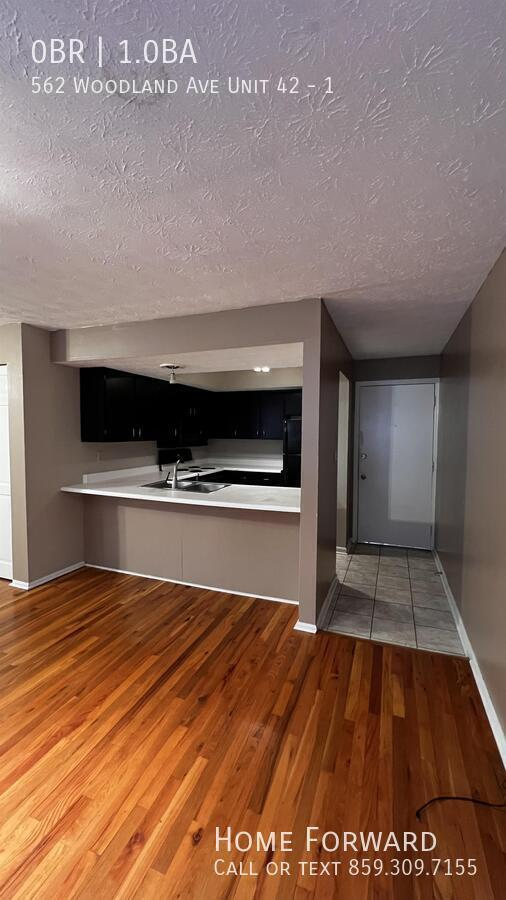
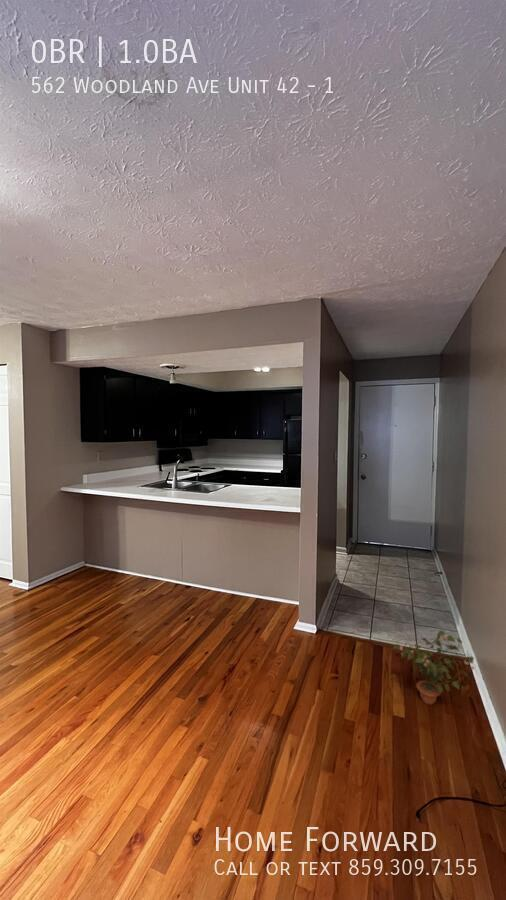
+ potted plant [391,629,475,706]
